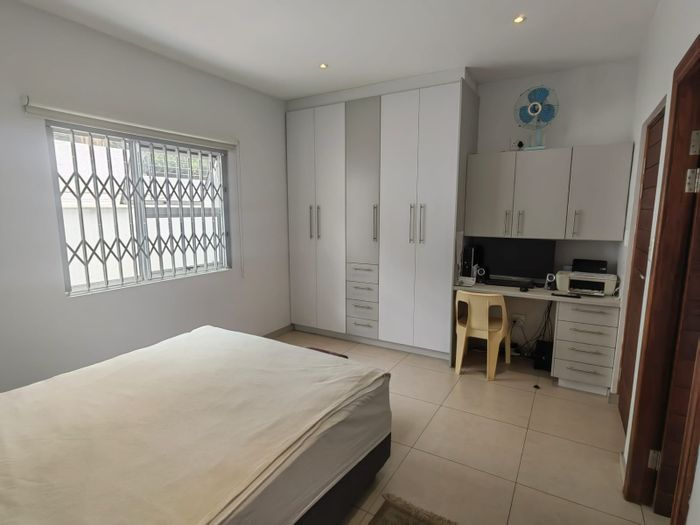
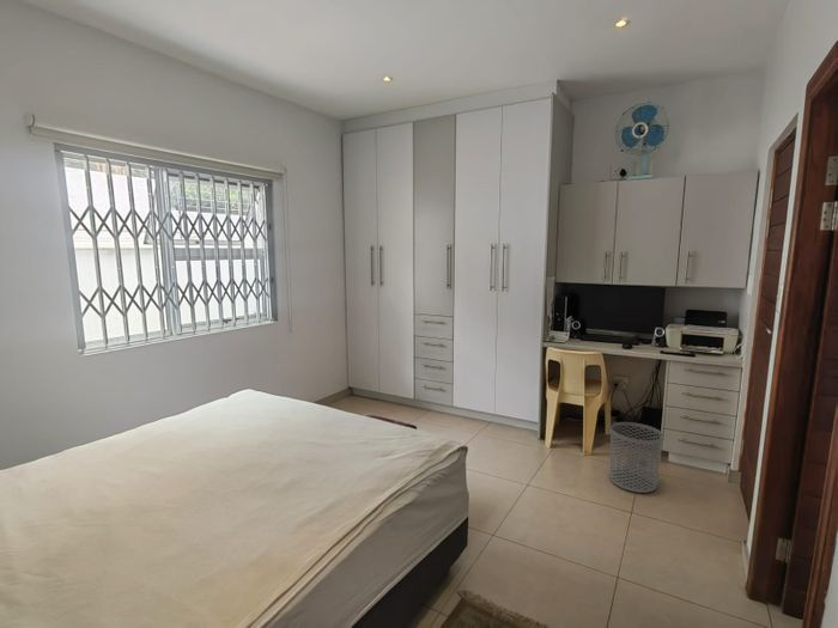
+ waste bin [609,421,664,494]
